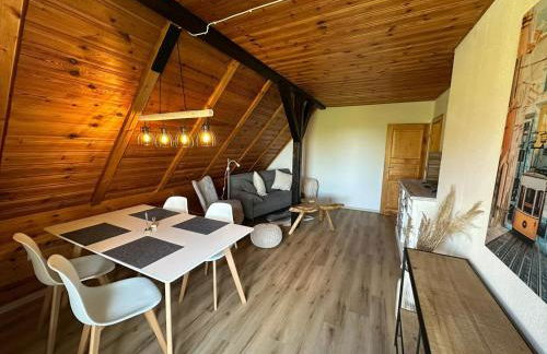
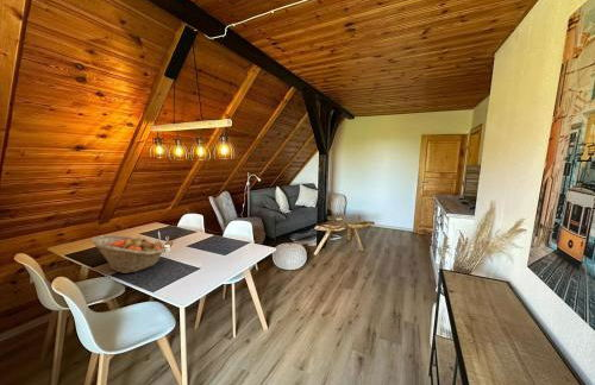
+ fruit basket [90,234,167,274]
